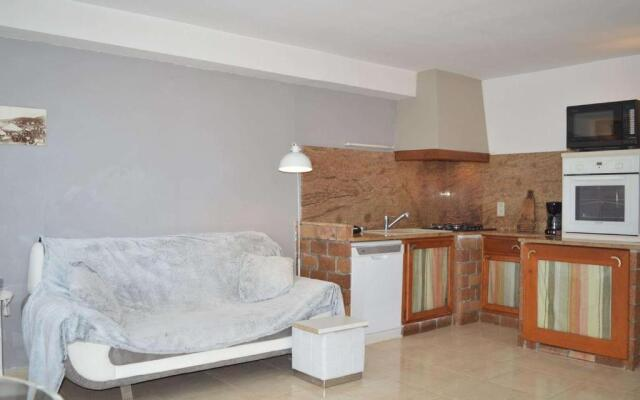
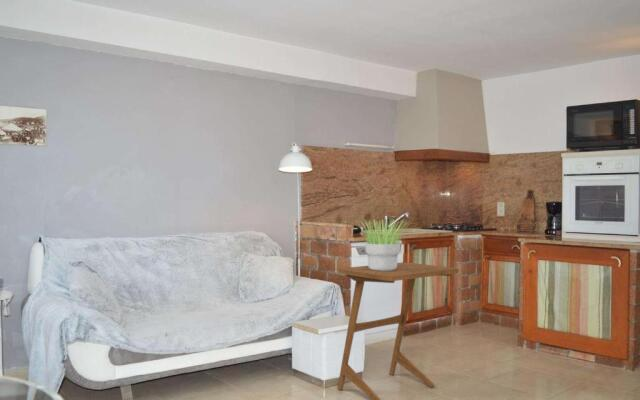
+ potted plant [355,218,412,271]
+ side table [336,261,460,400]
